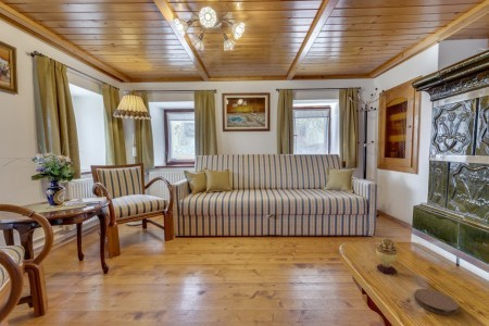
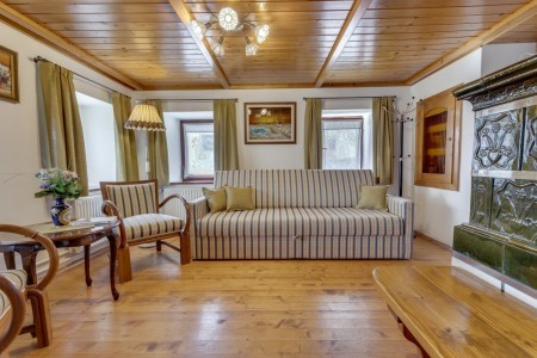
- coaster [413,288,460,316]
- decorative egg [375,237,399,275]
